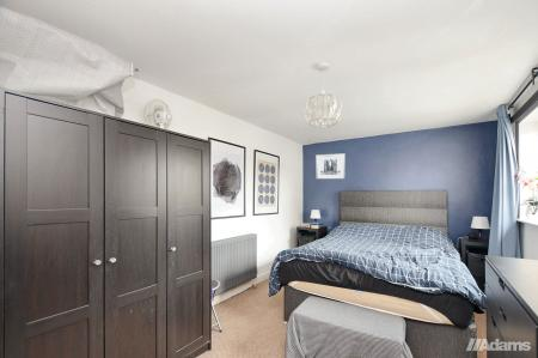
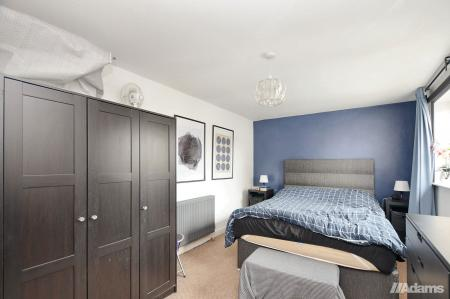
- wall art [314,152,347,181]
